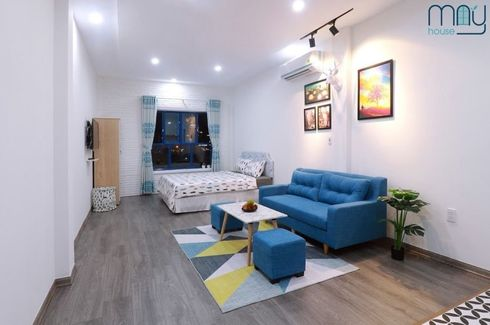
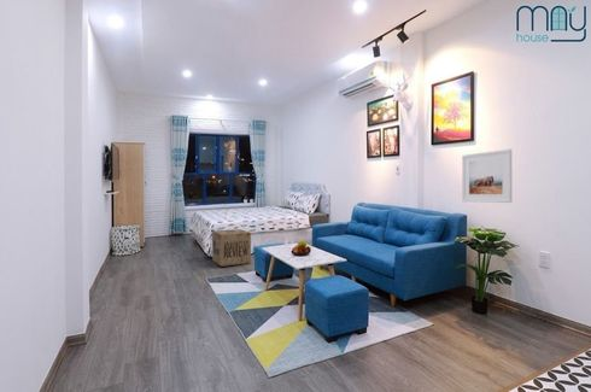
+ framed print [461,148,513,204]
+ cardboard box [211,228,252,268]
